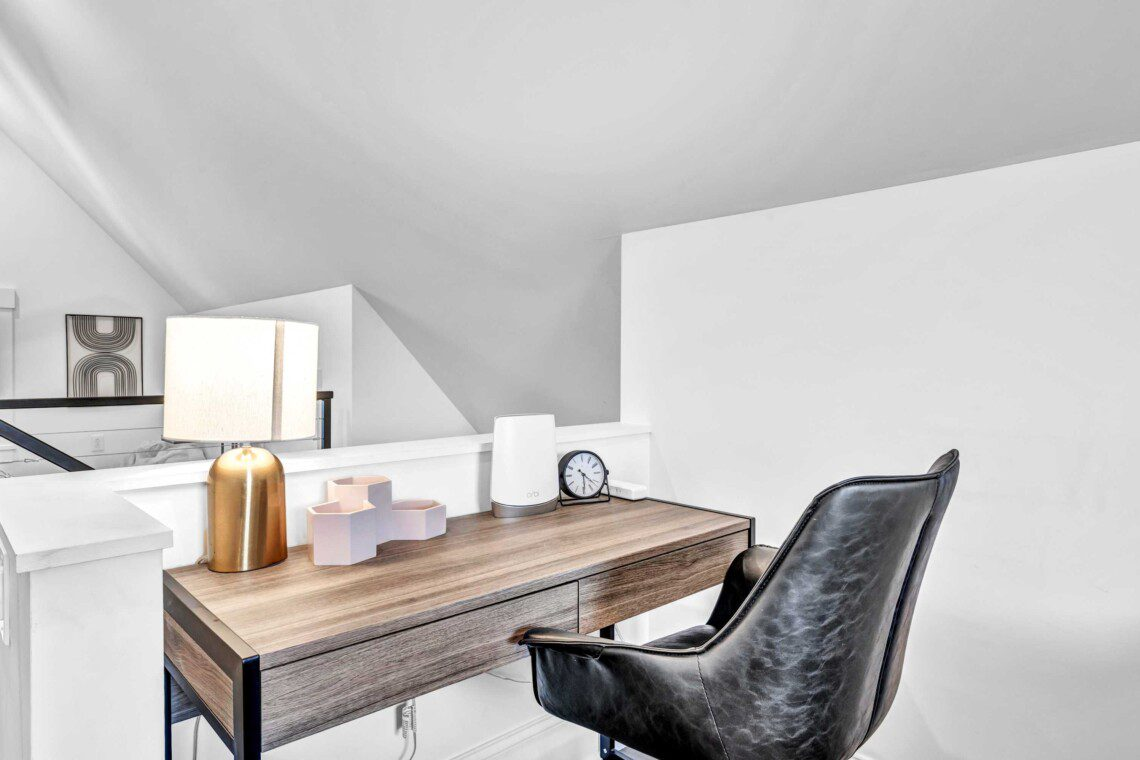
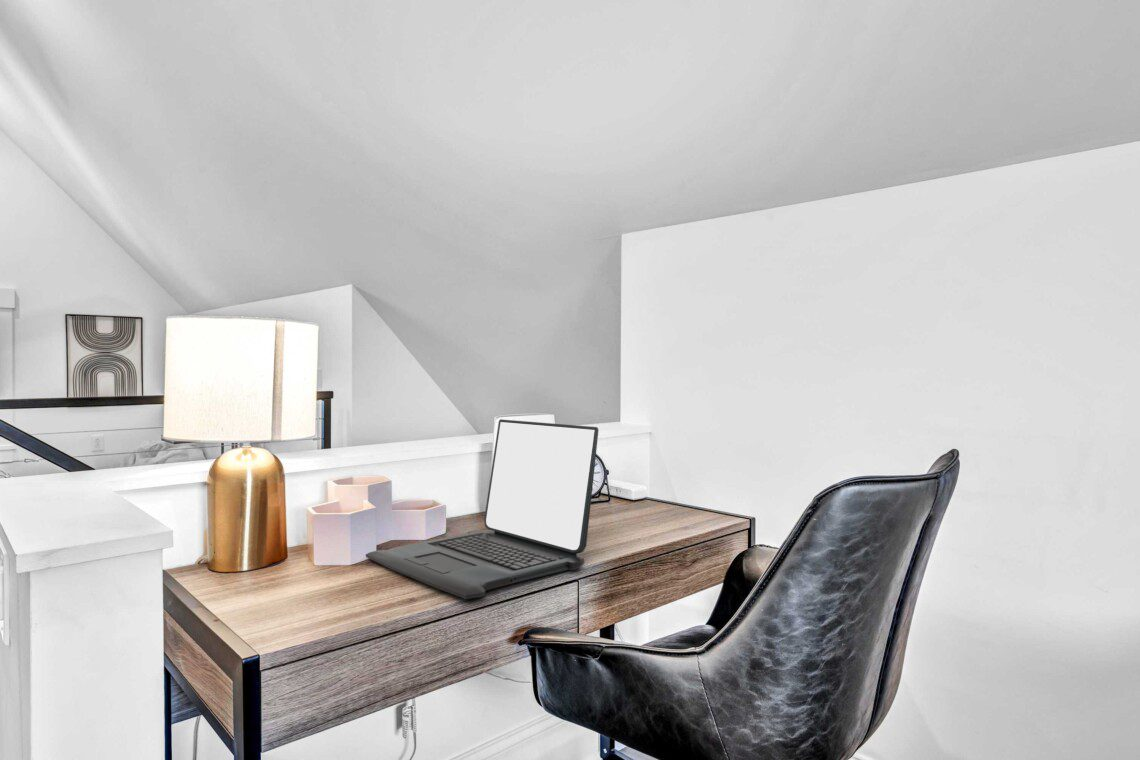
+ laptop [365,418,600,600]
